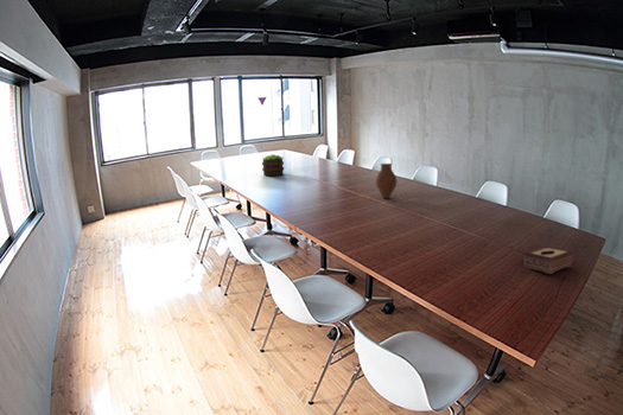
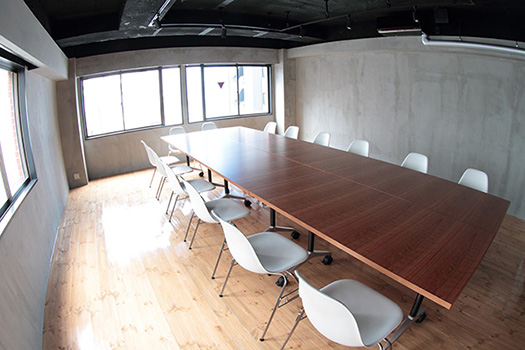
- potted plant [260,154,285,177]
- vase [375,162,398,200]
- tissue box [523,245,573,275]
